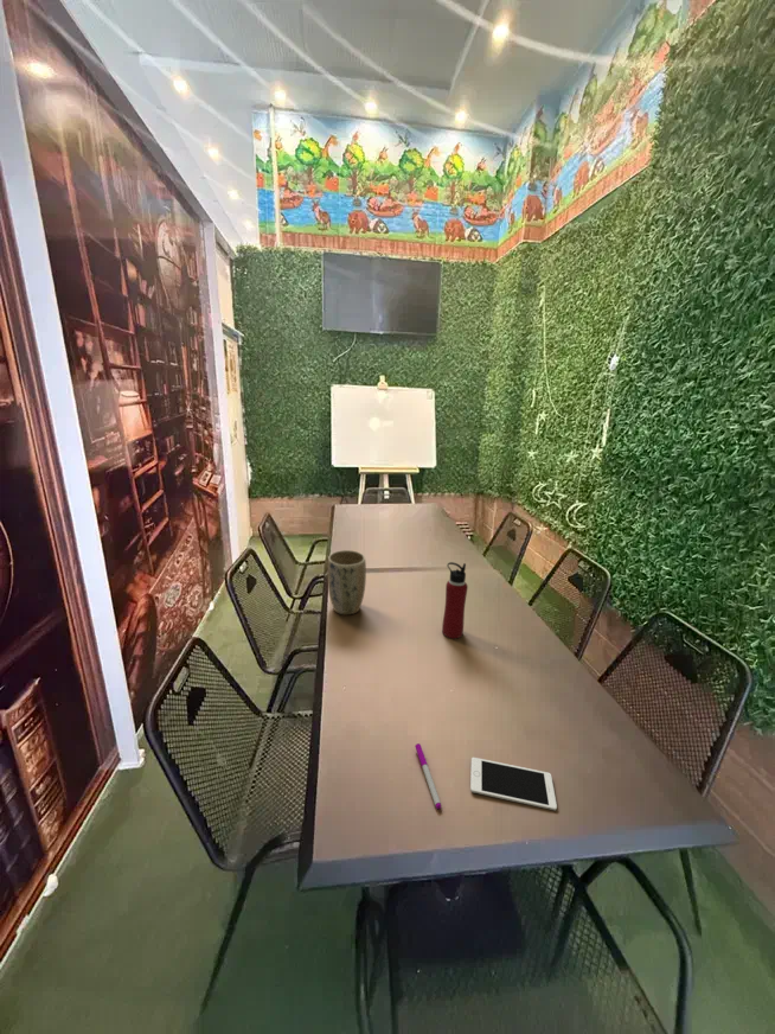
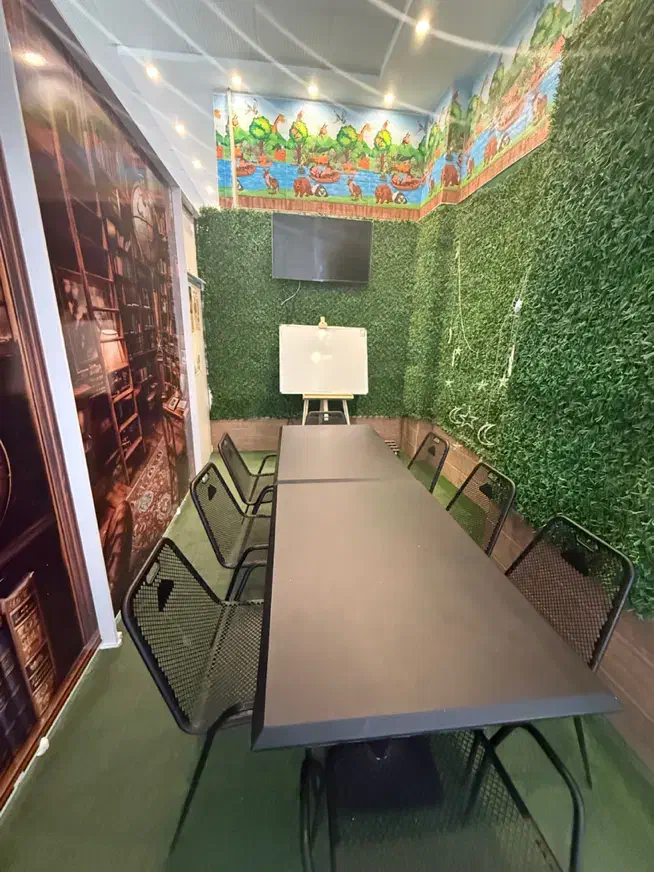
- plant pot [326,549,367,615]
- pen [414,742,442,810]
- cell phone [469,757,558,811]
- water bottle [441,561,469,639]
